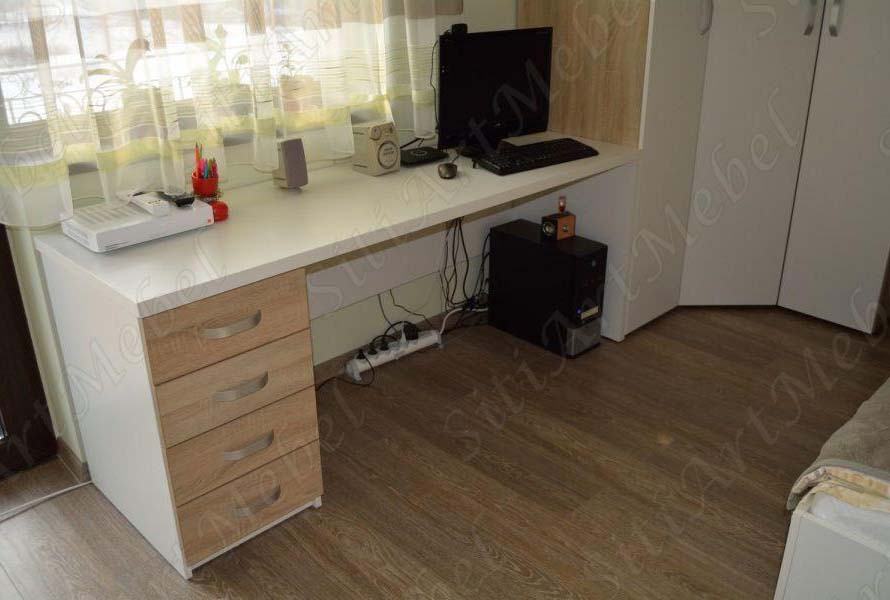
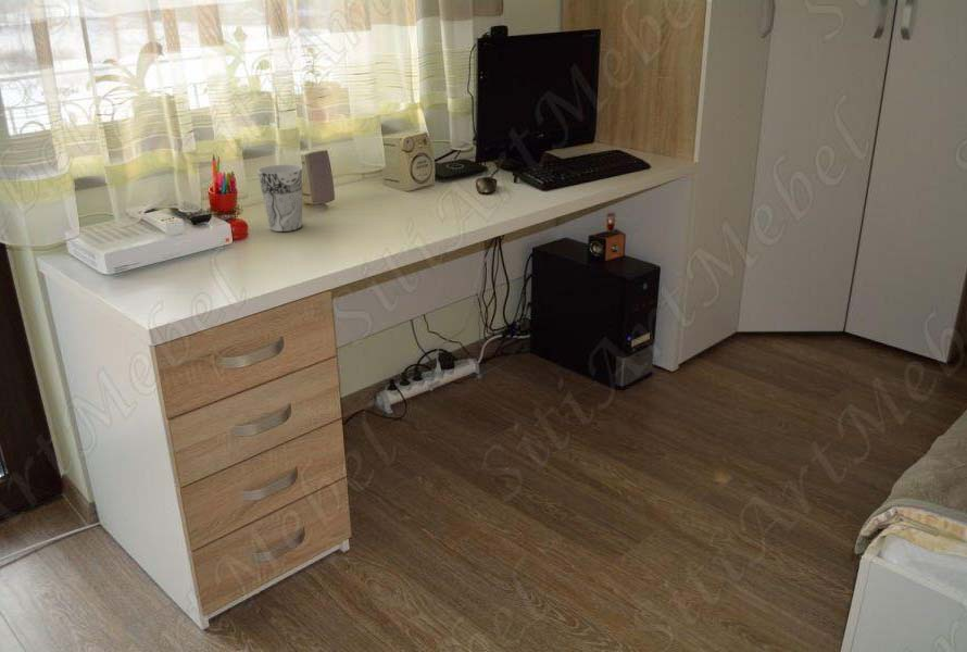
+ cup [256,163,303,233]
